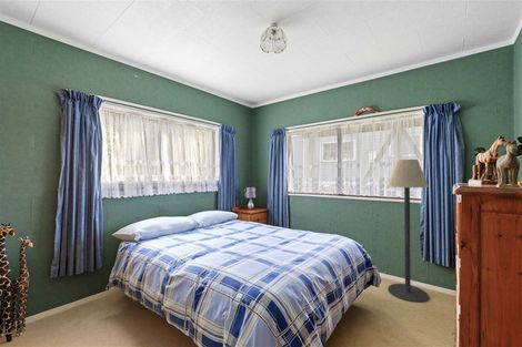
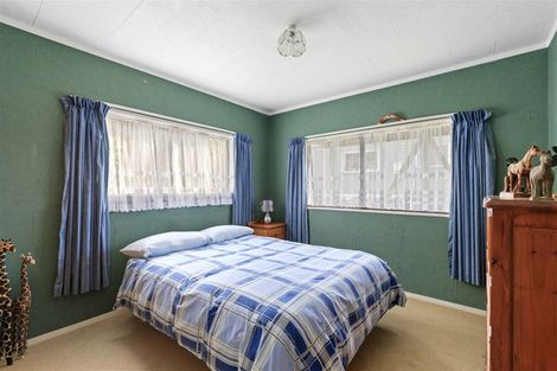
- floor lamp [387,159,430,304]
